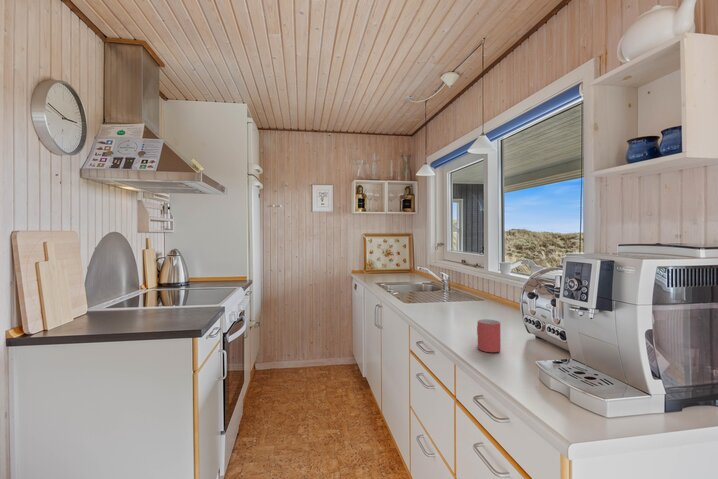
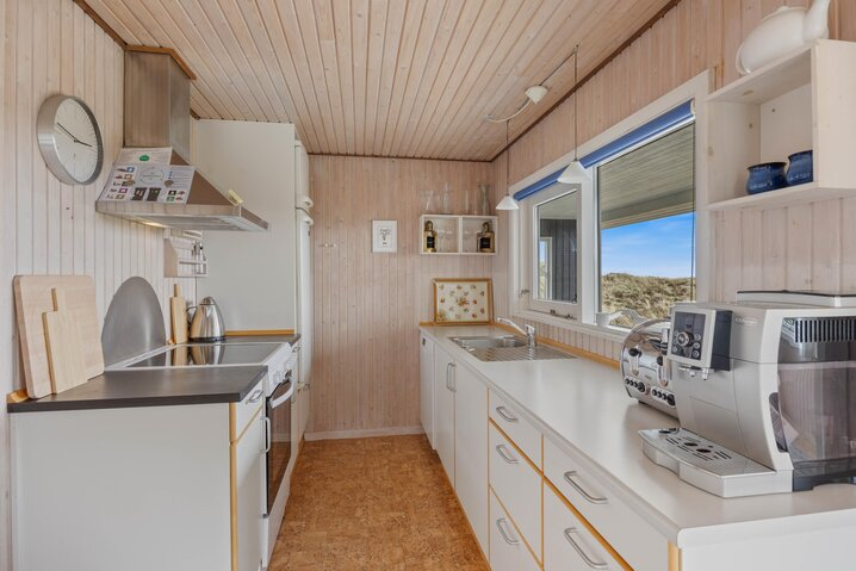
- mug [476,318,502,353]
